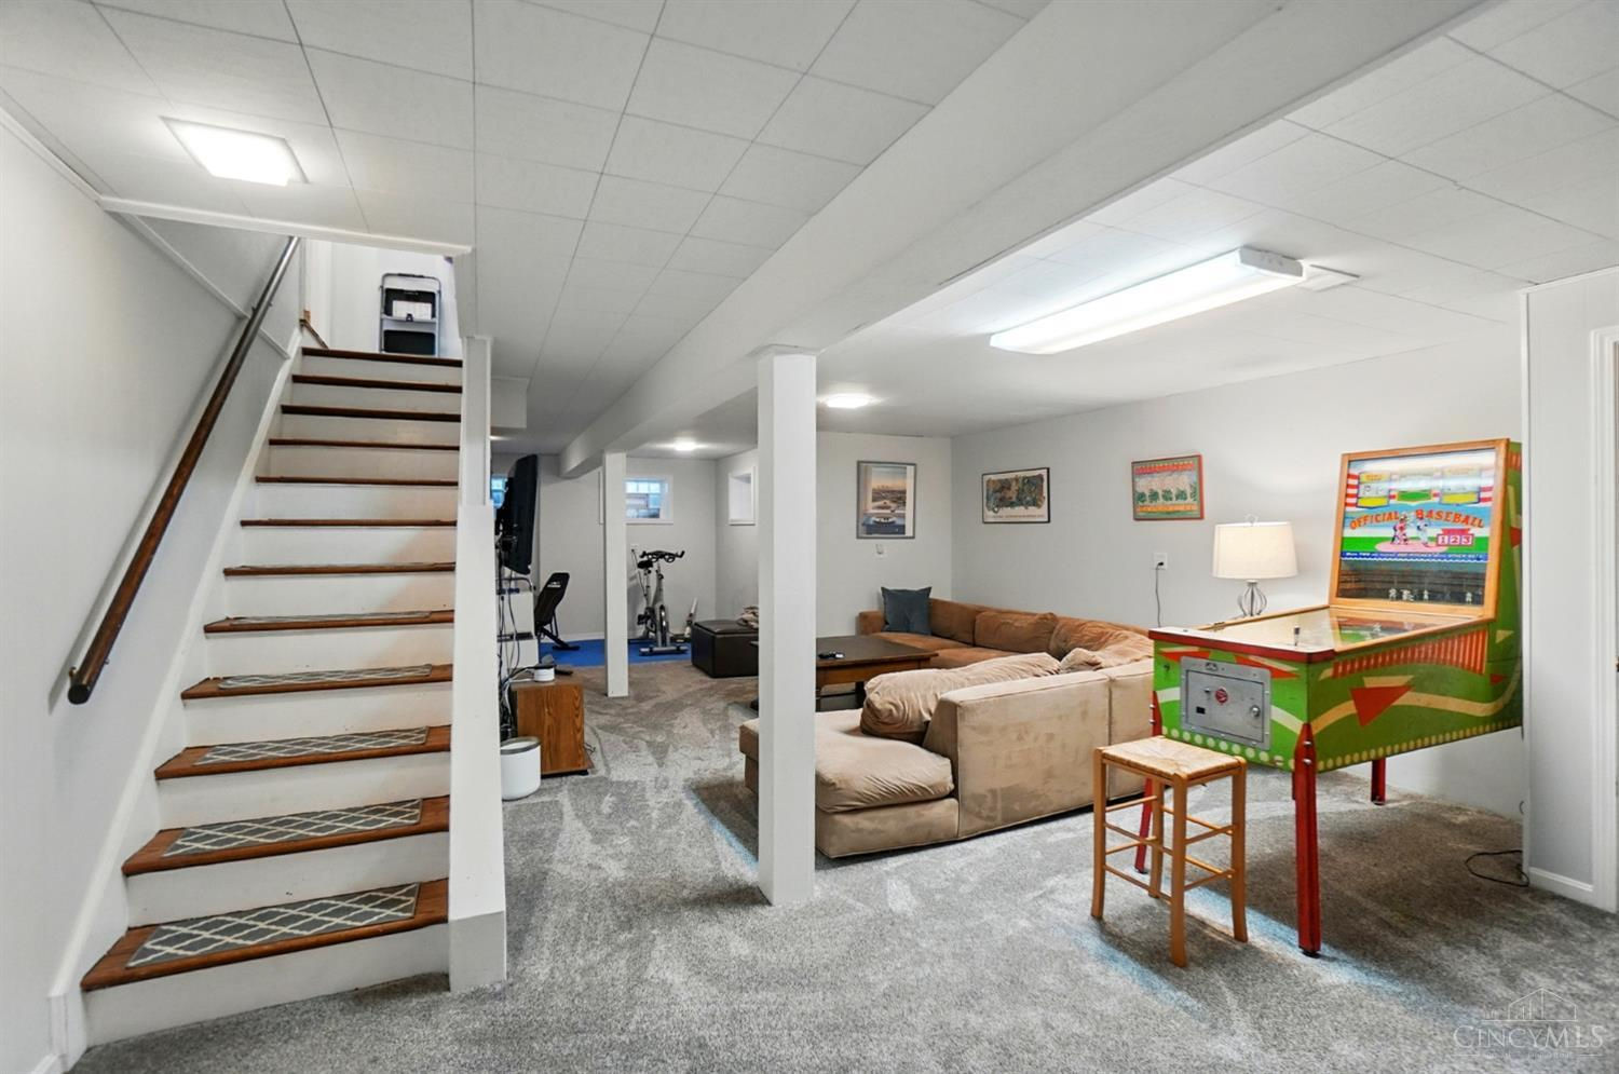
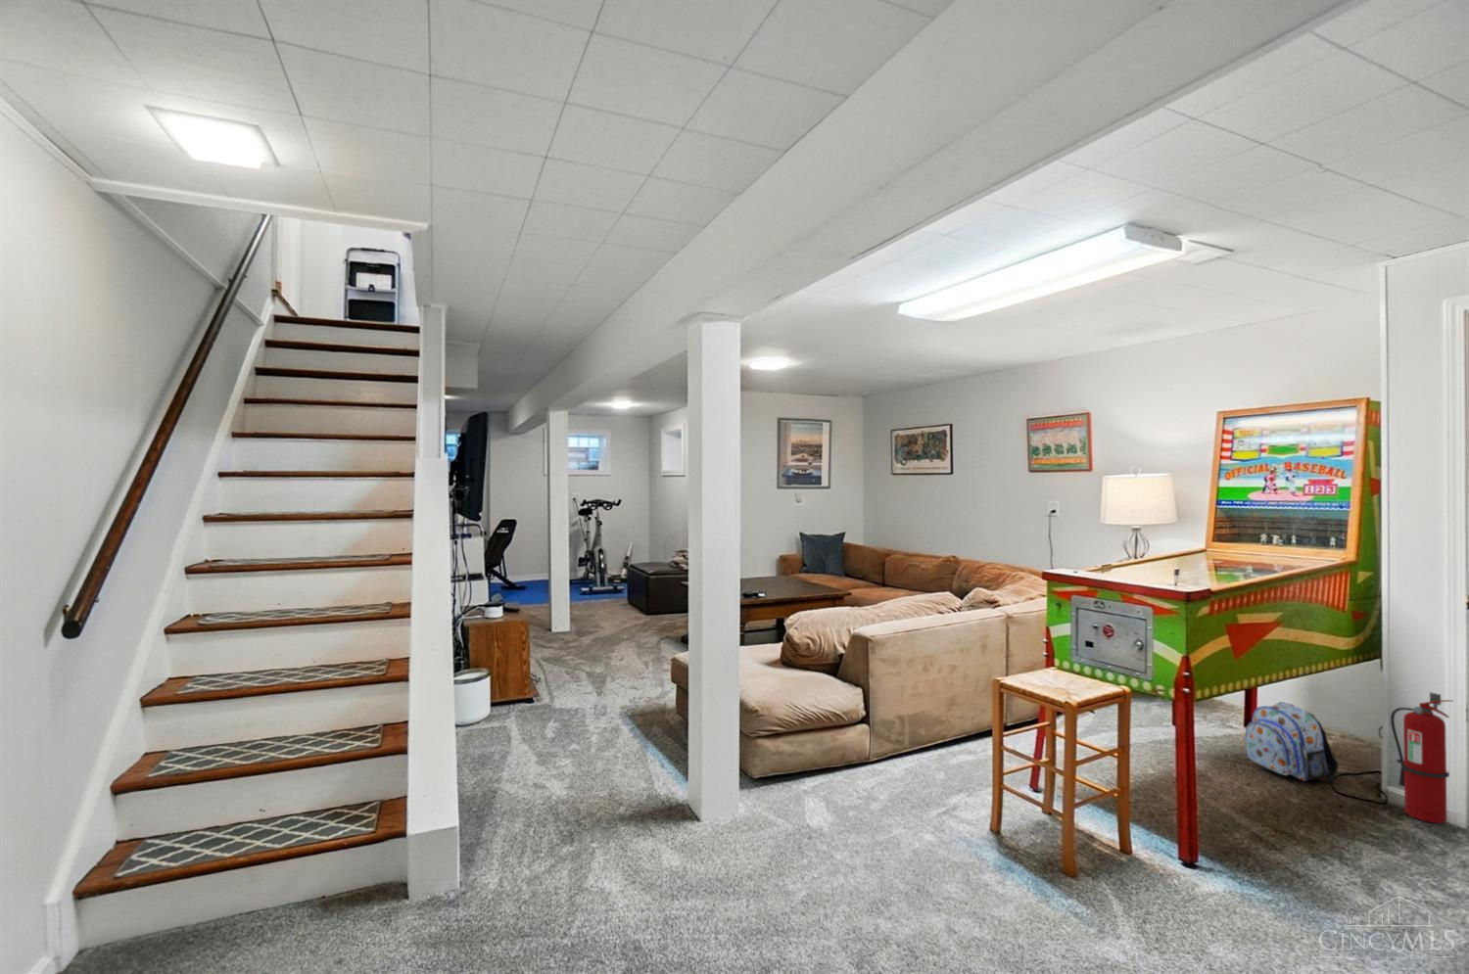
+ backpack [1245,701,1339,783]
+ fire extinguisher [1390,691,1453,824]
